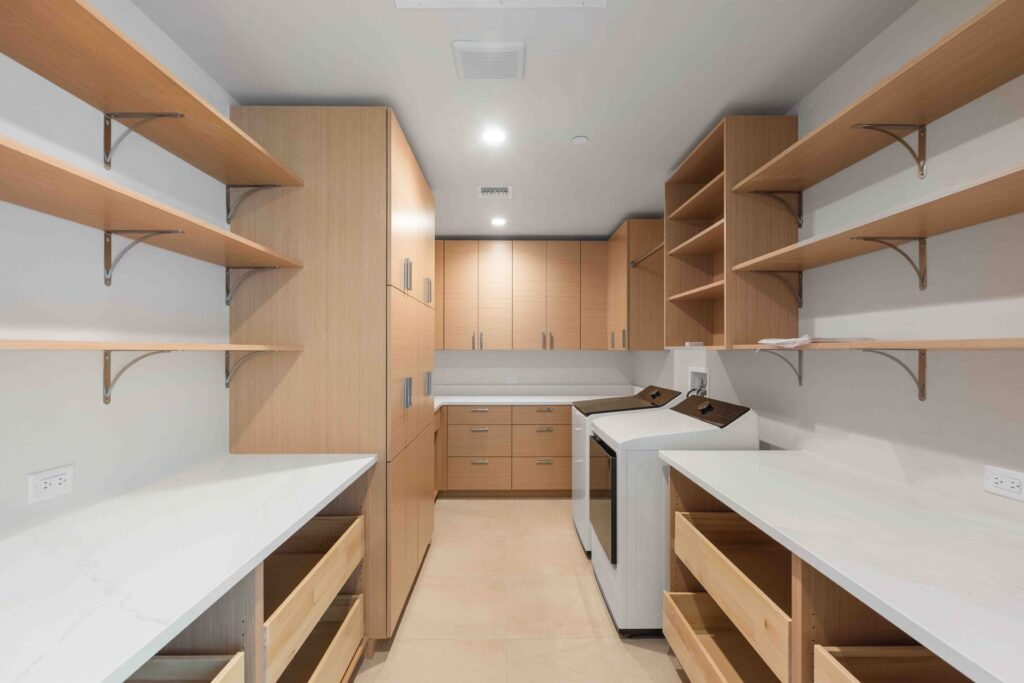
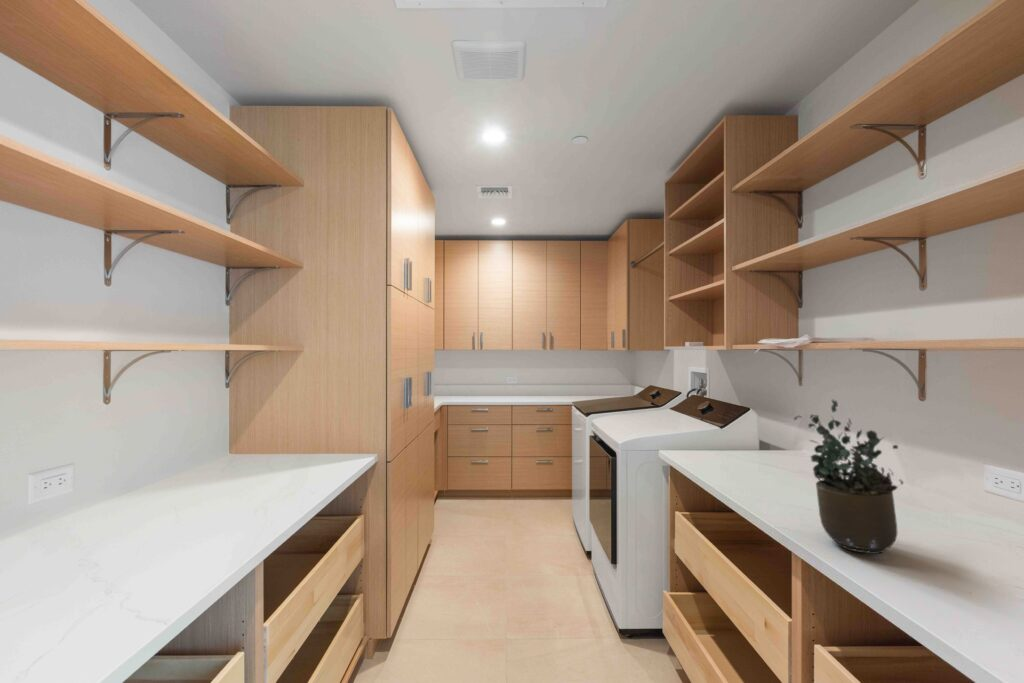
+ potted plant [793,399,904,555]
